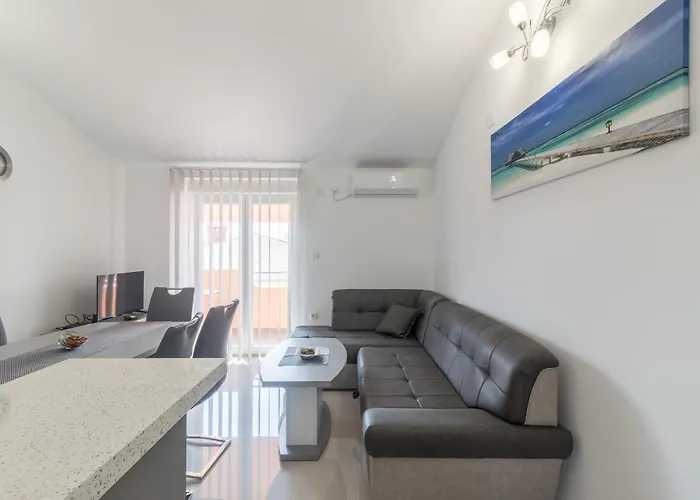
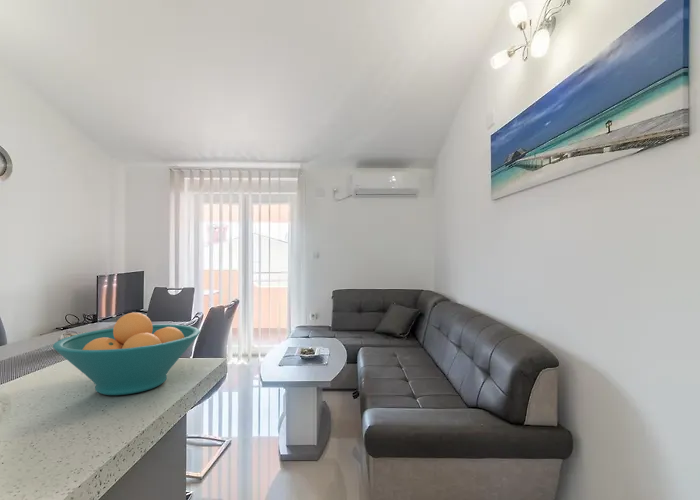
+ fruit bowl [52,312,201,396]
